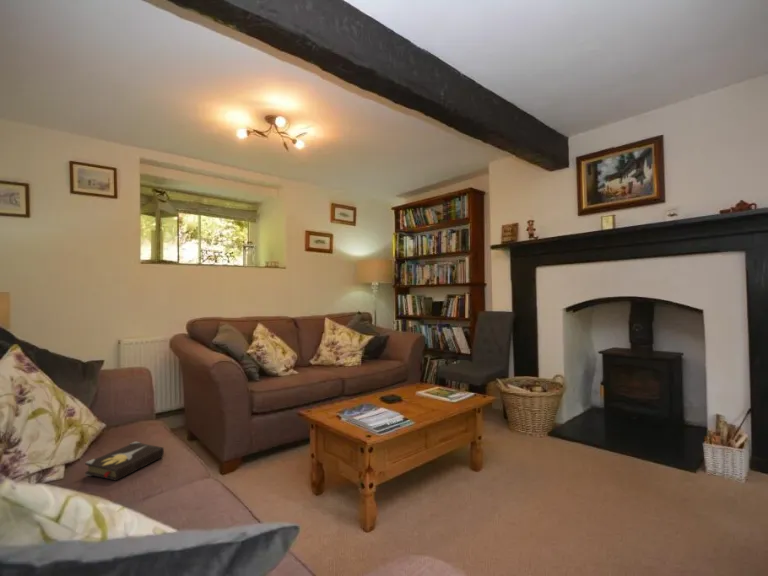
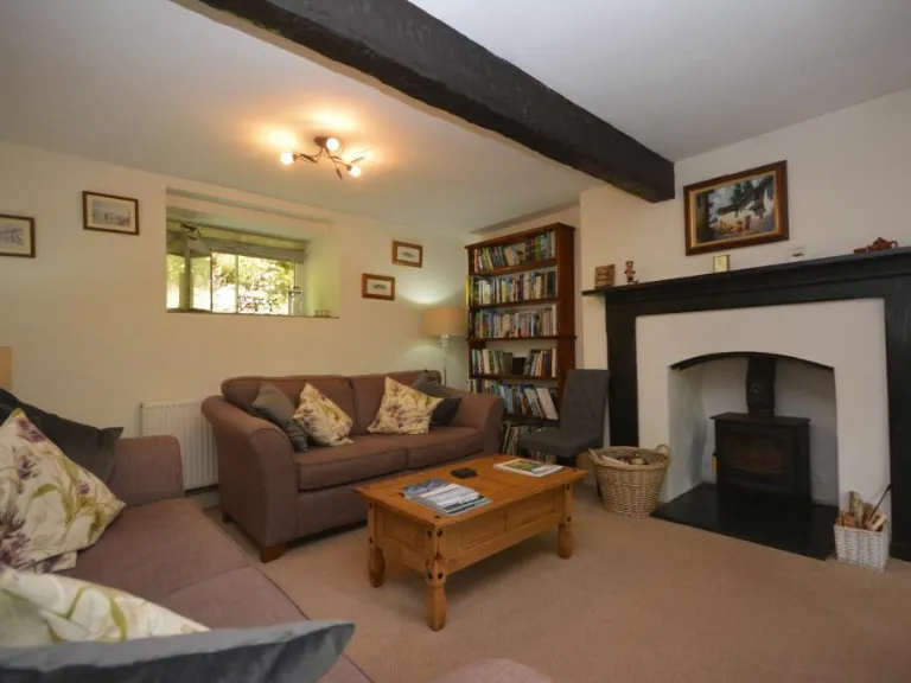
- hardback book [84,441,165,482]
